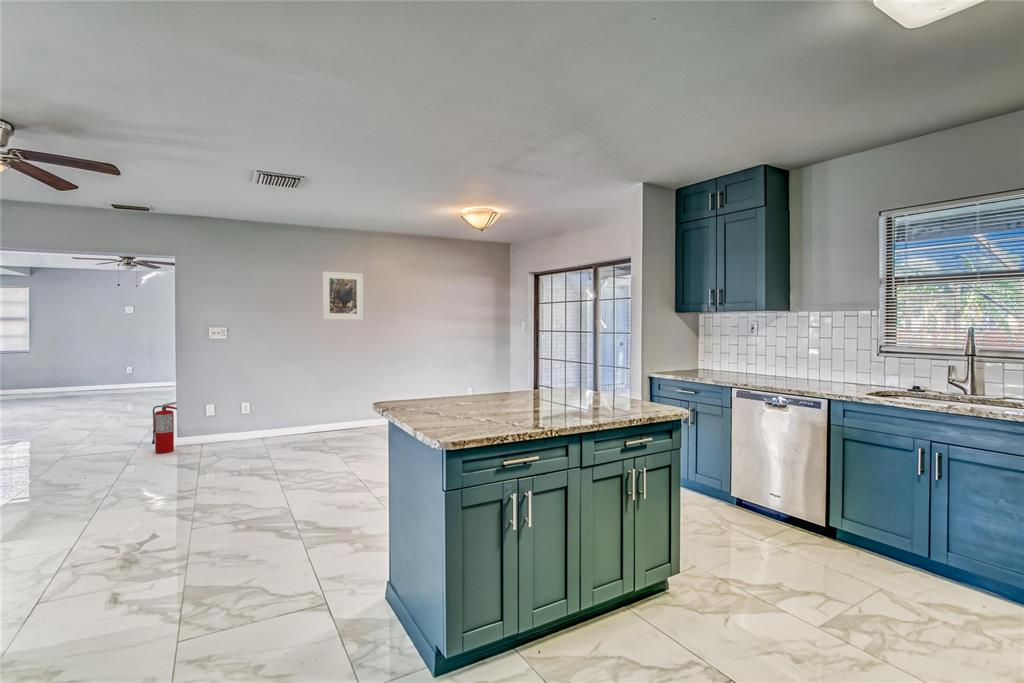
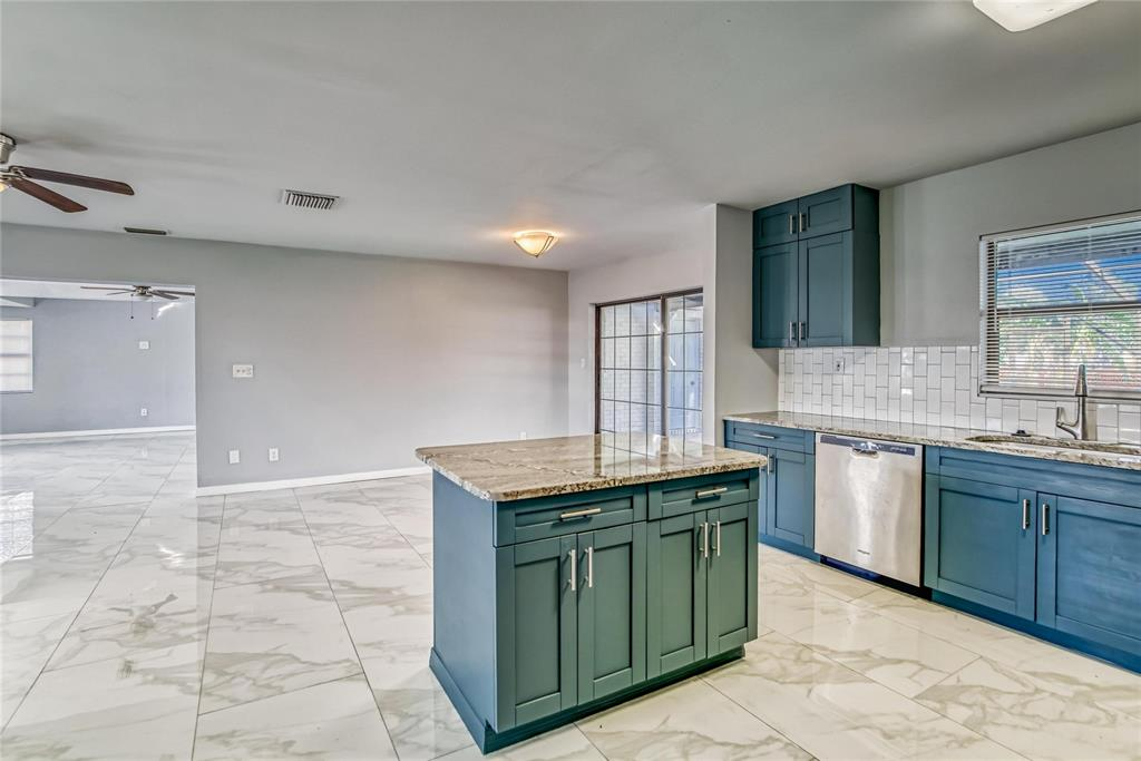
- fire extinguisher [151,401,178,454]
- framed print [322,270,364,321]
